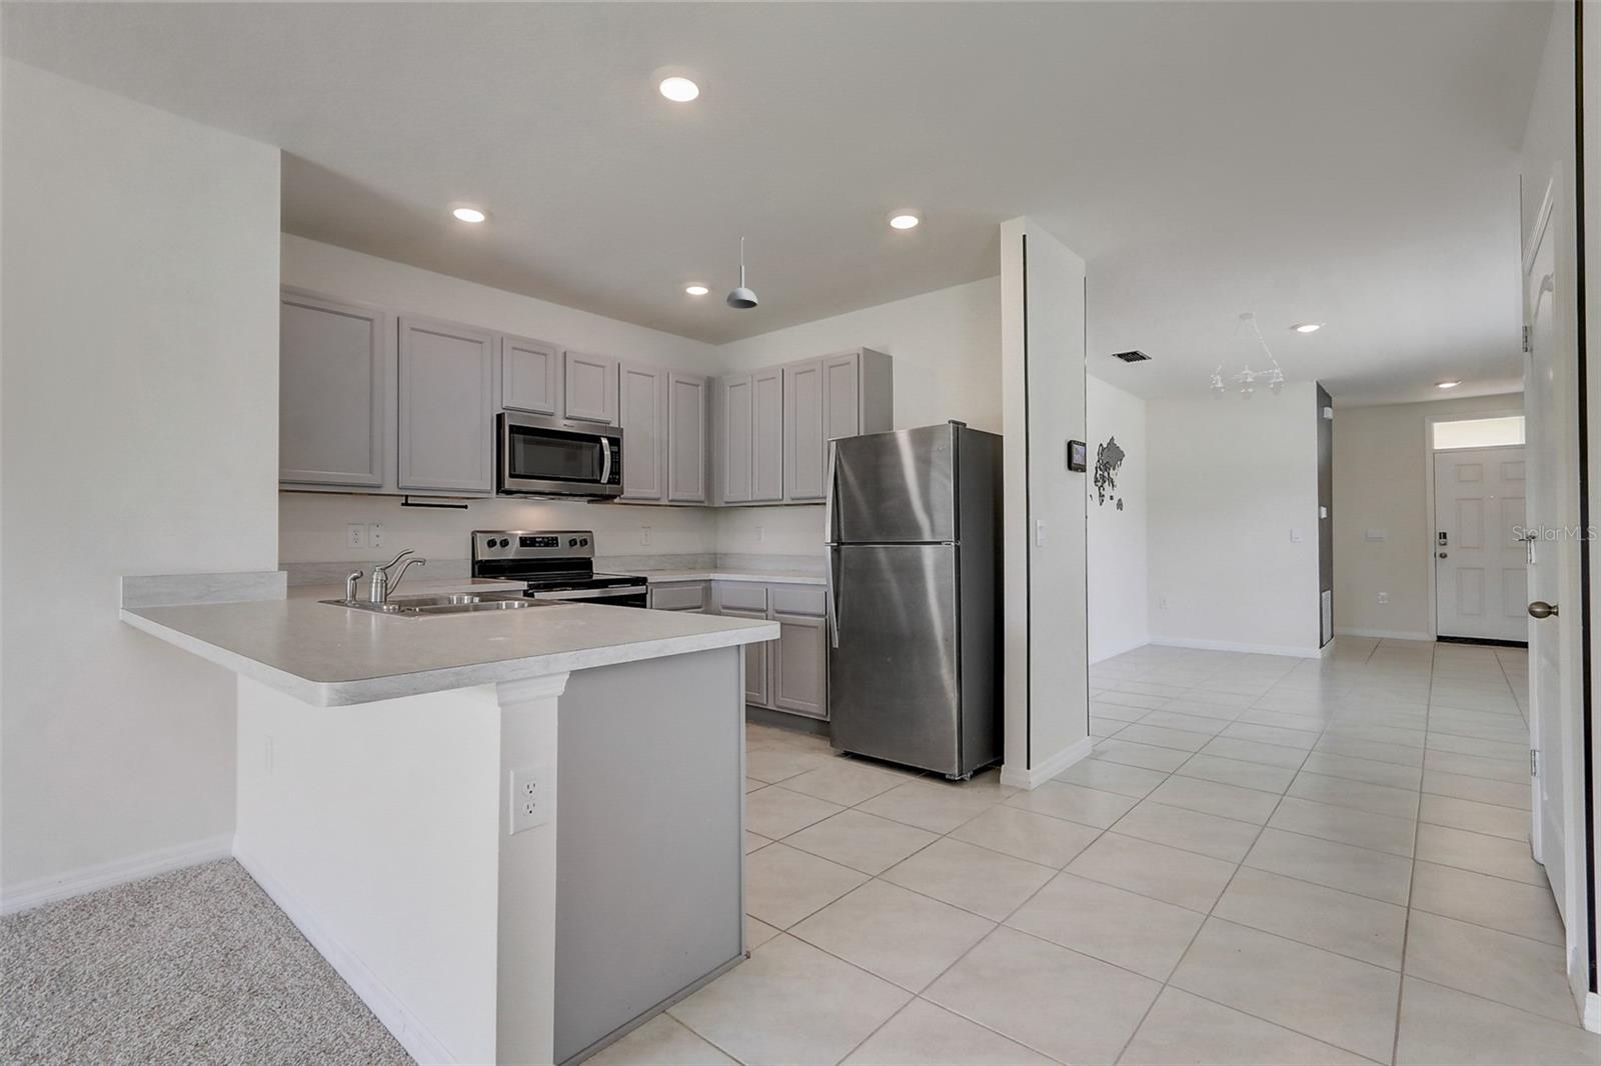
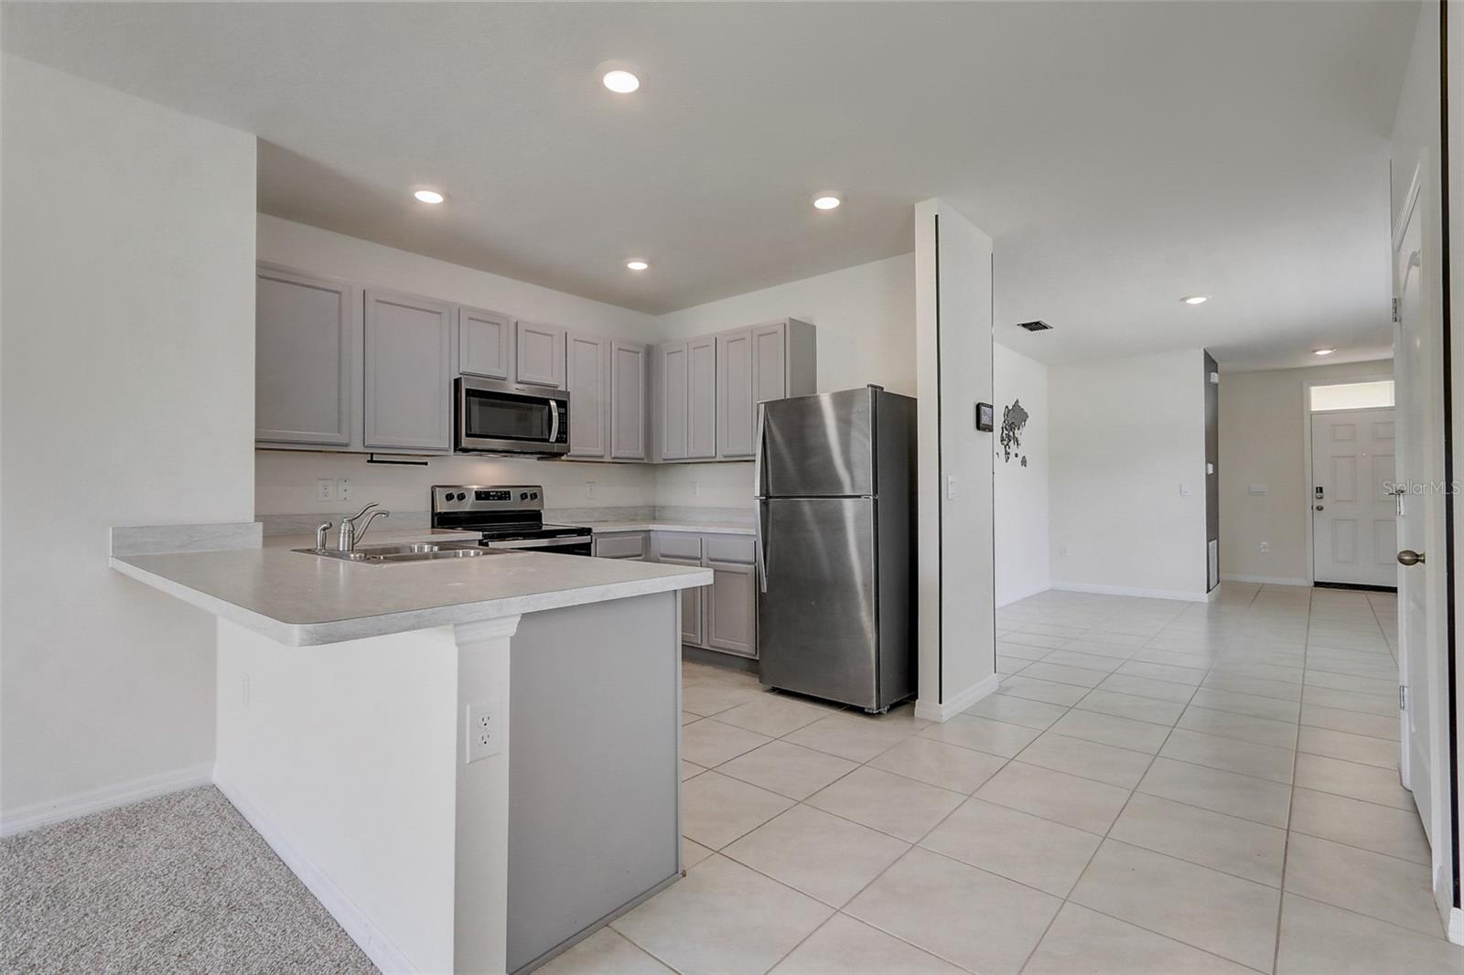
- chandelier [1207,312,1289,402]
- pendant light [725,236,758,311]
